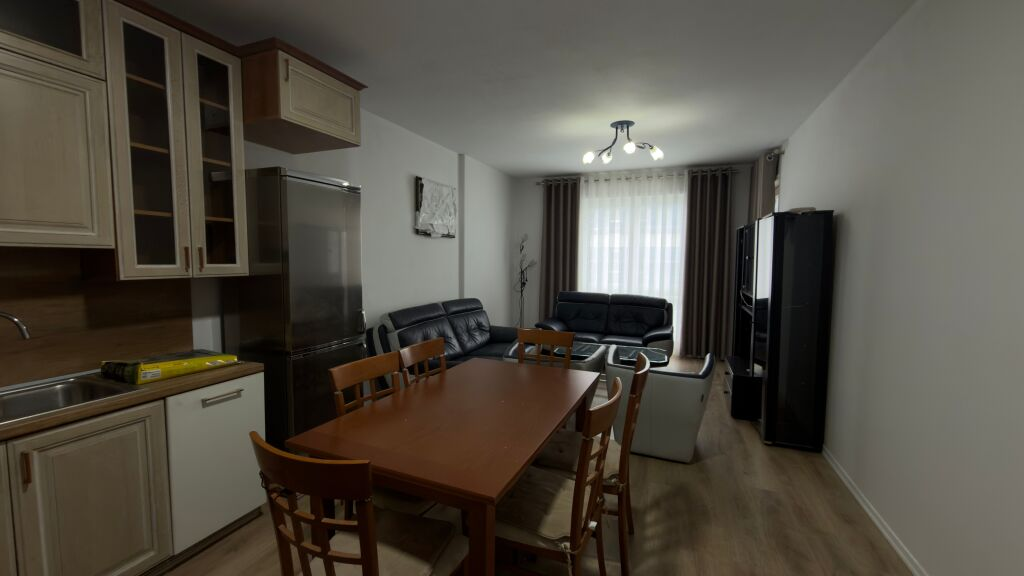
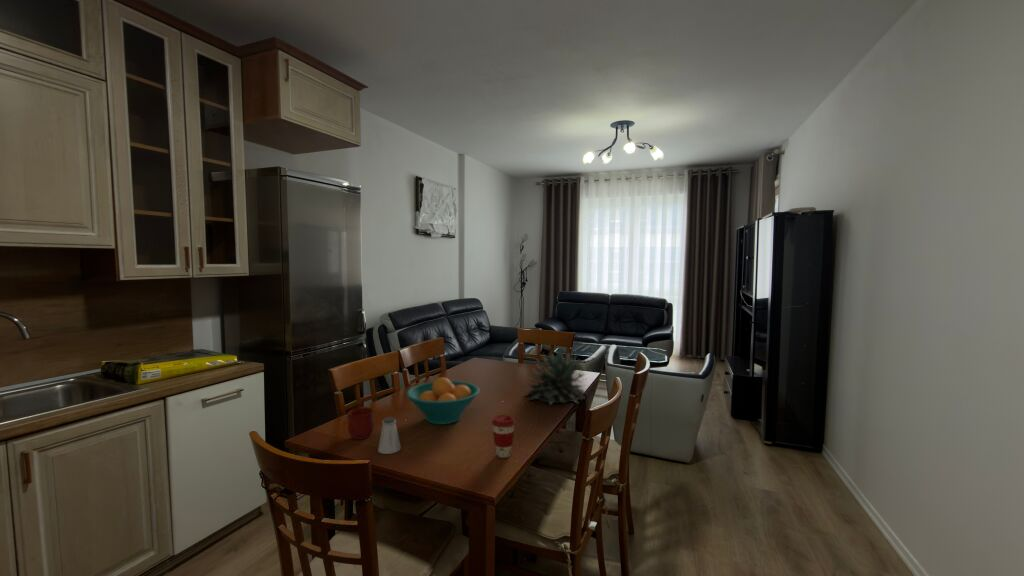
+ succulent plant [520,350,589,406]
+ coffee cup [491,414,516,459]
+ fruit bowl [405,376,480,426]
+ saltshaker [377,416,402,455]
+ mug [347,406,375,441]
